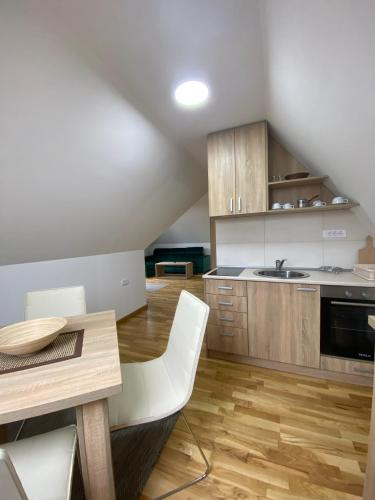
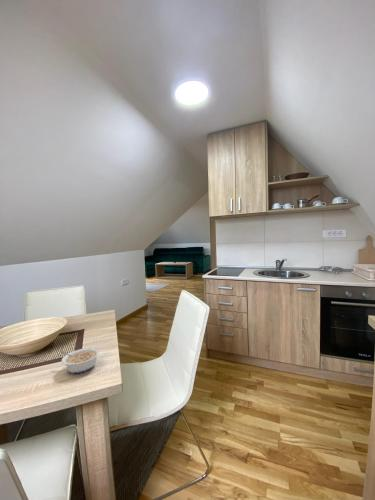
+ legume [59,347,101,374]
